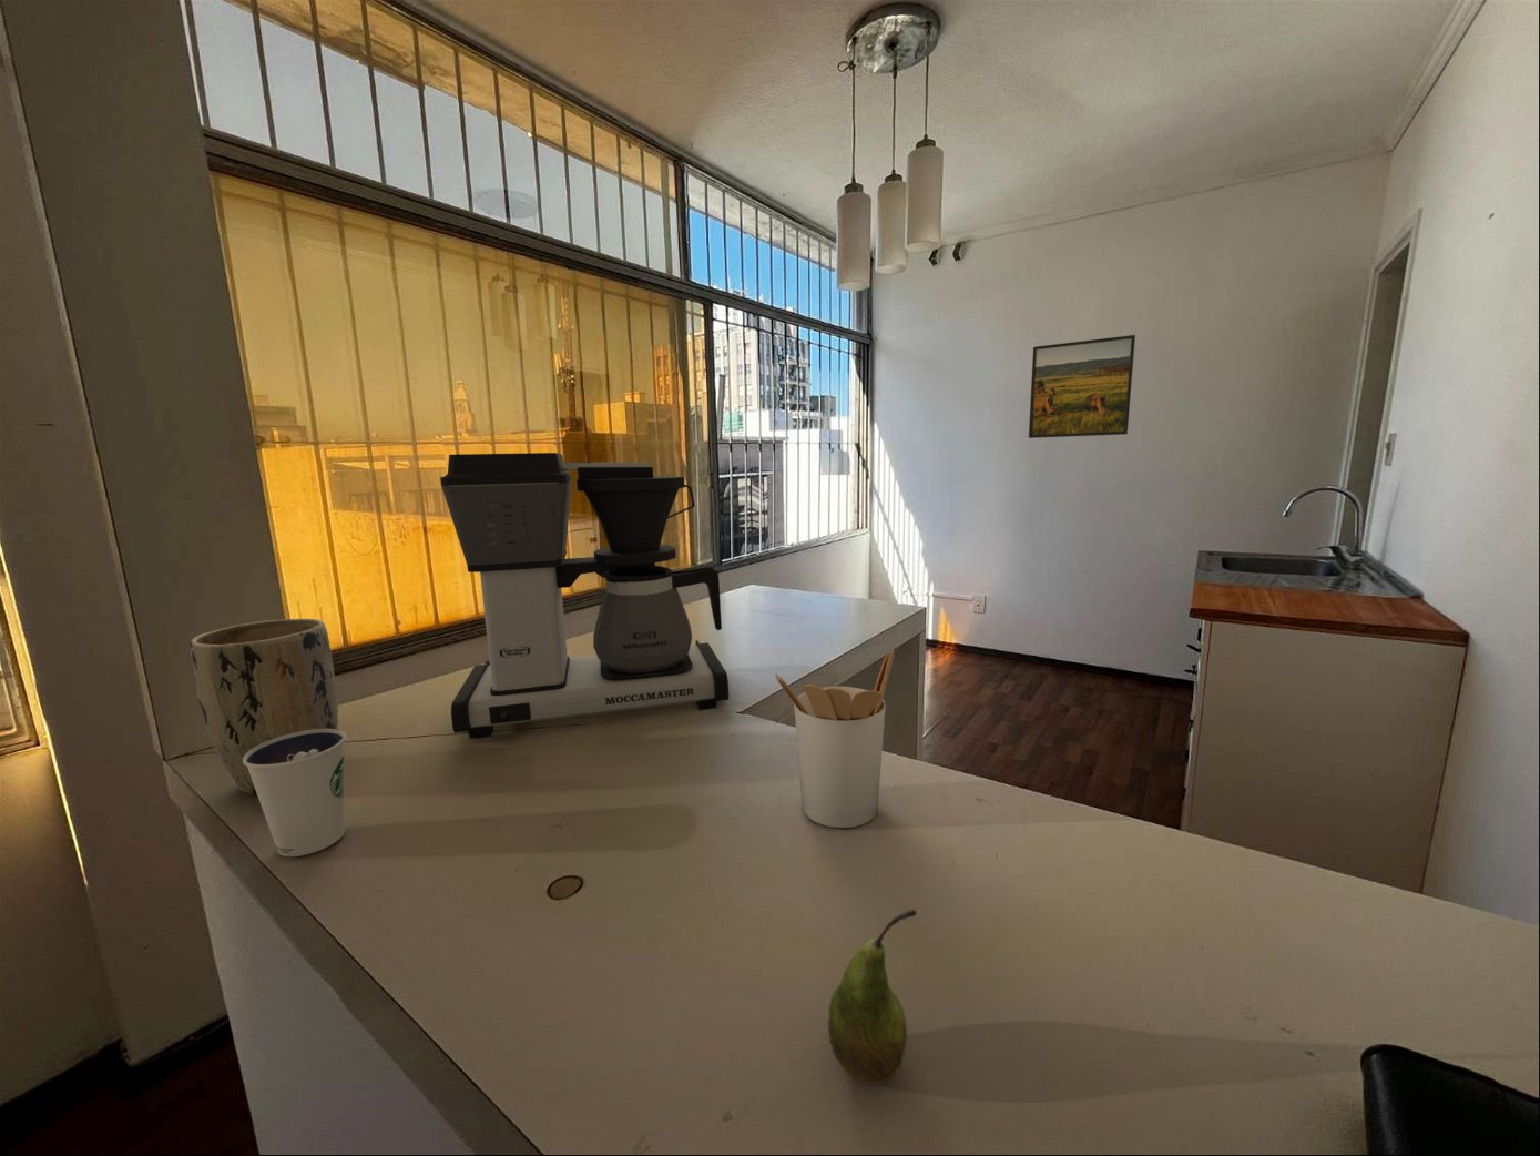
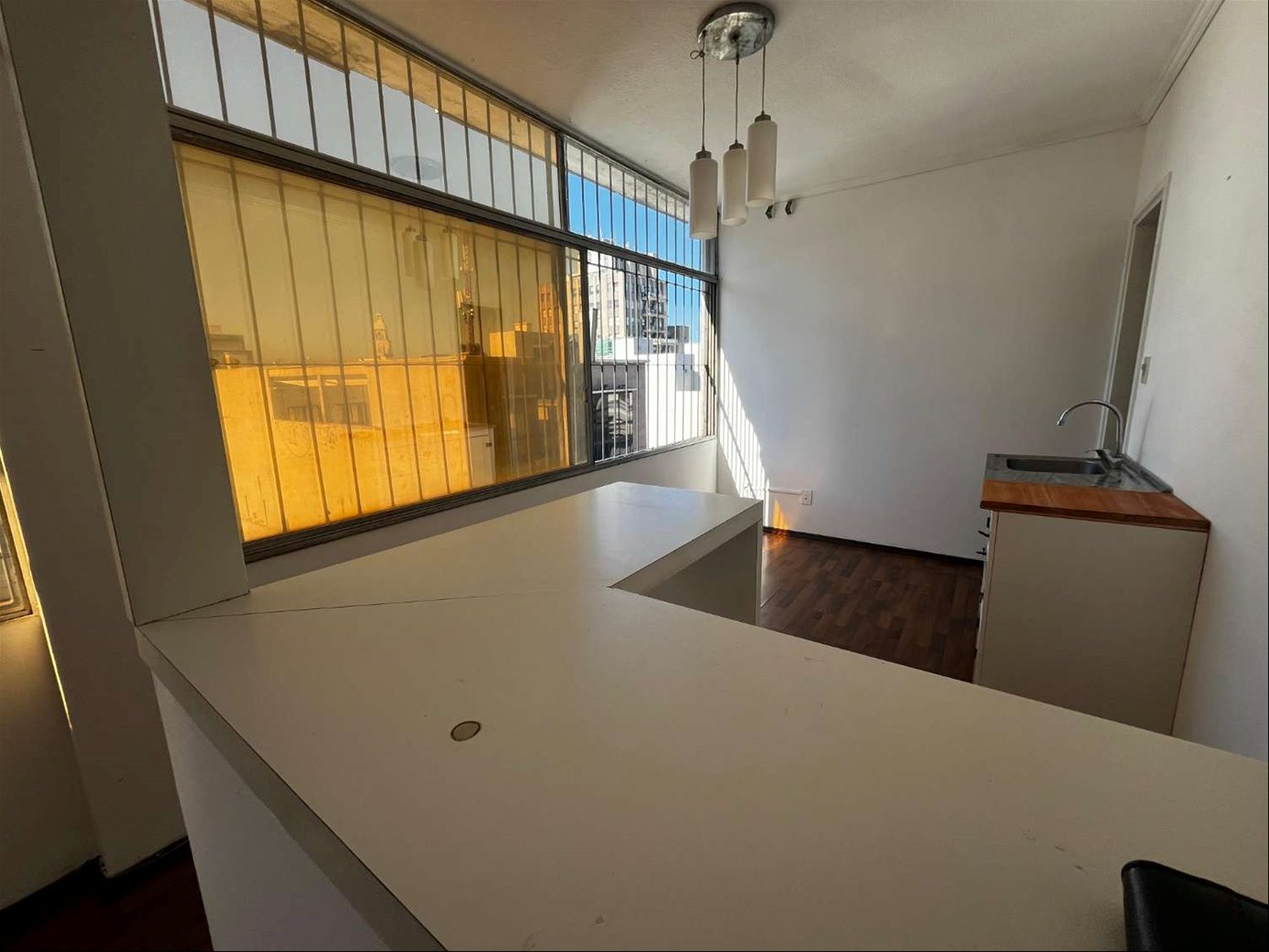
- fruit [828,907,917,1086]
- utensil holder [774,648,896,828]
- coffee maker [439,452,729,739]
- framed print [1028,334,1136,440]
- plant pot [188,618,340,795]
- dixie cup [243,729,347,857]
